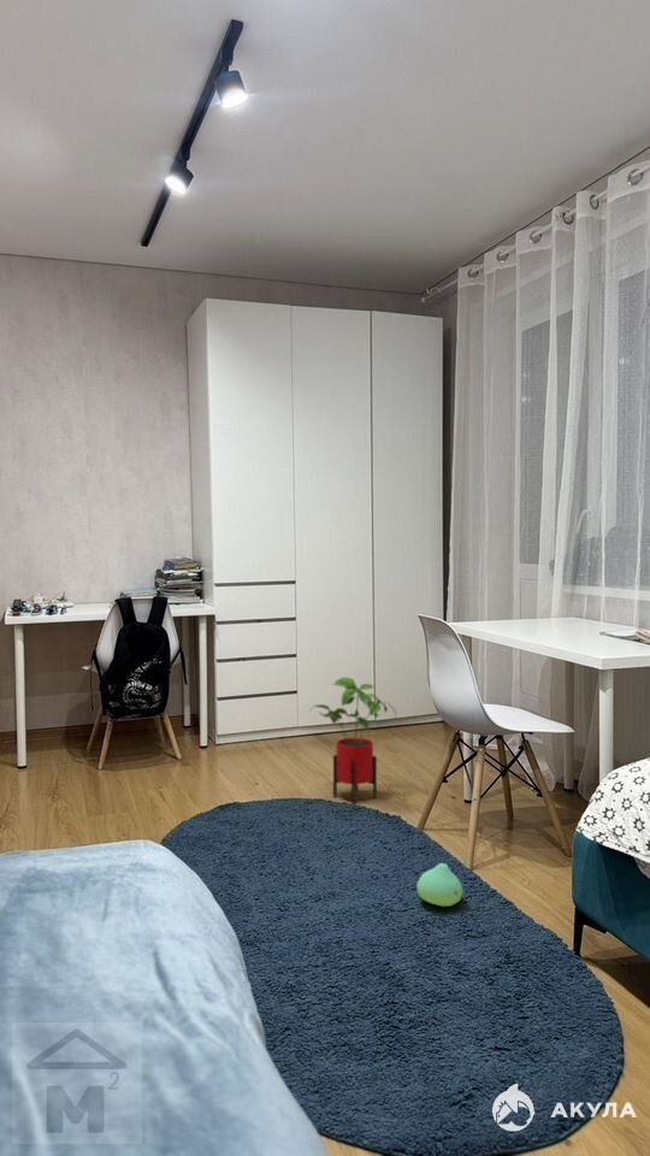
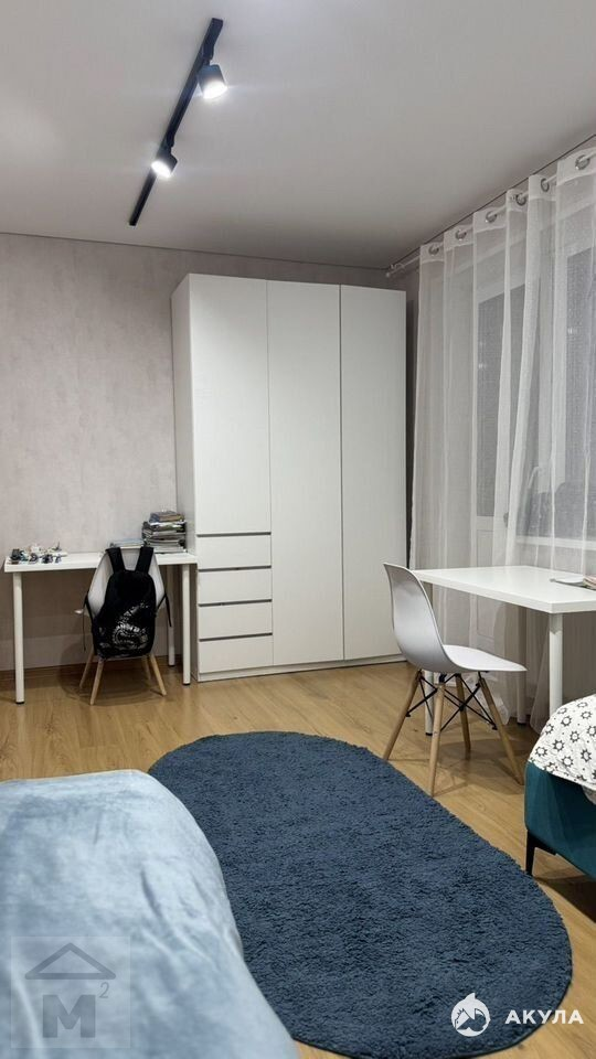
- plush toy [415,862,465,908]
- house plant [308,676,397,806]
